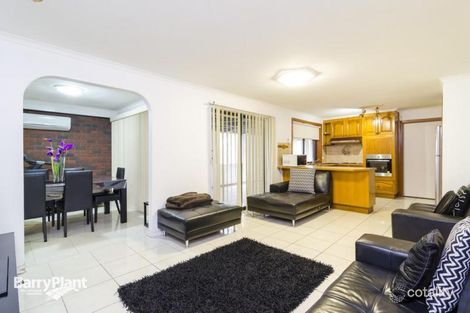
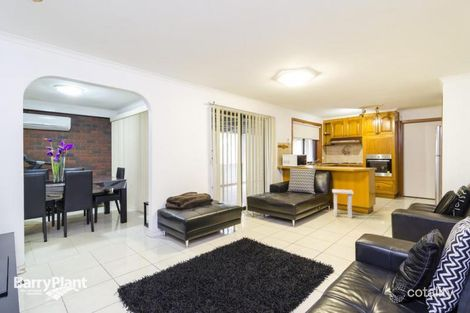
+ side table [331,188,355,219]
